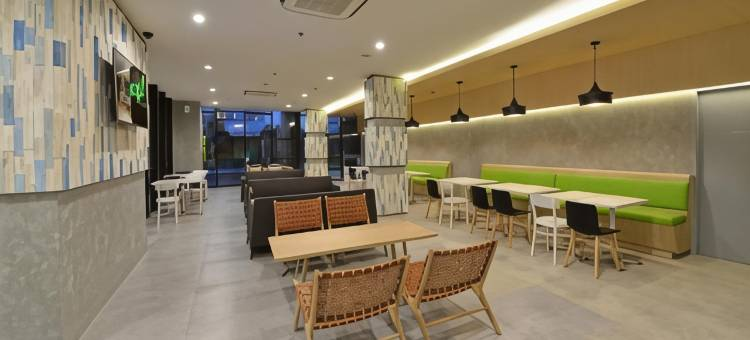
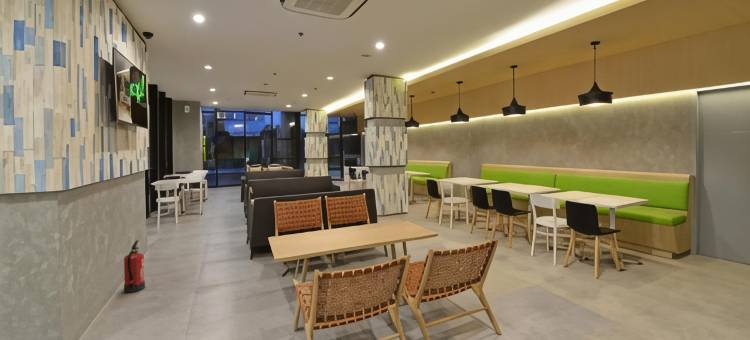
+ fire extinguisher [123,239,146,294]
